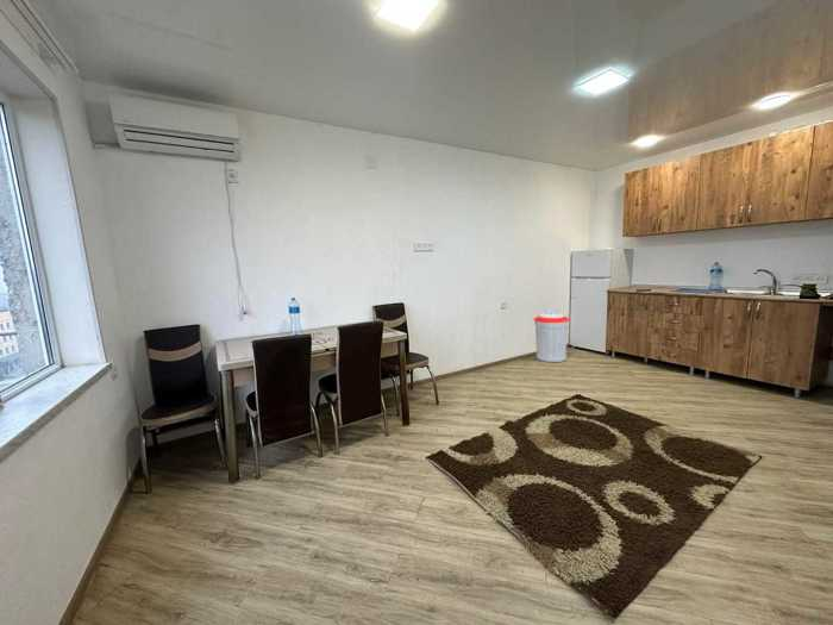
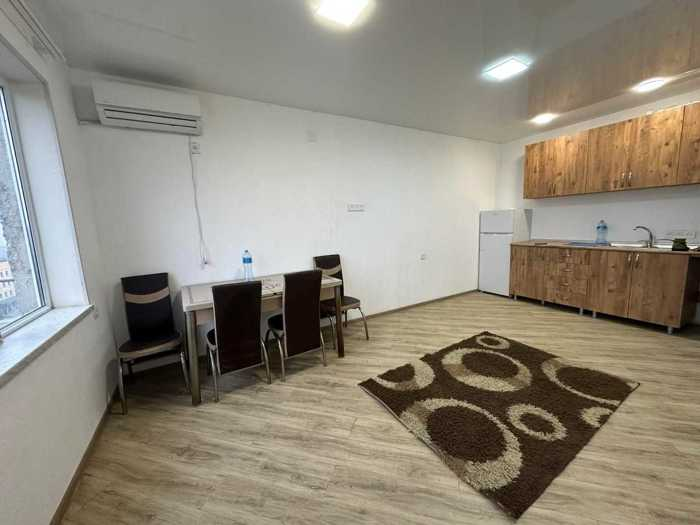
- trash can [532,311,571,363]
